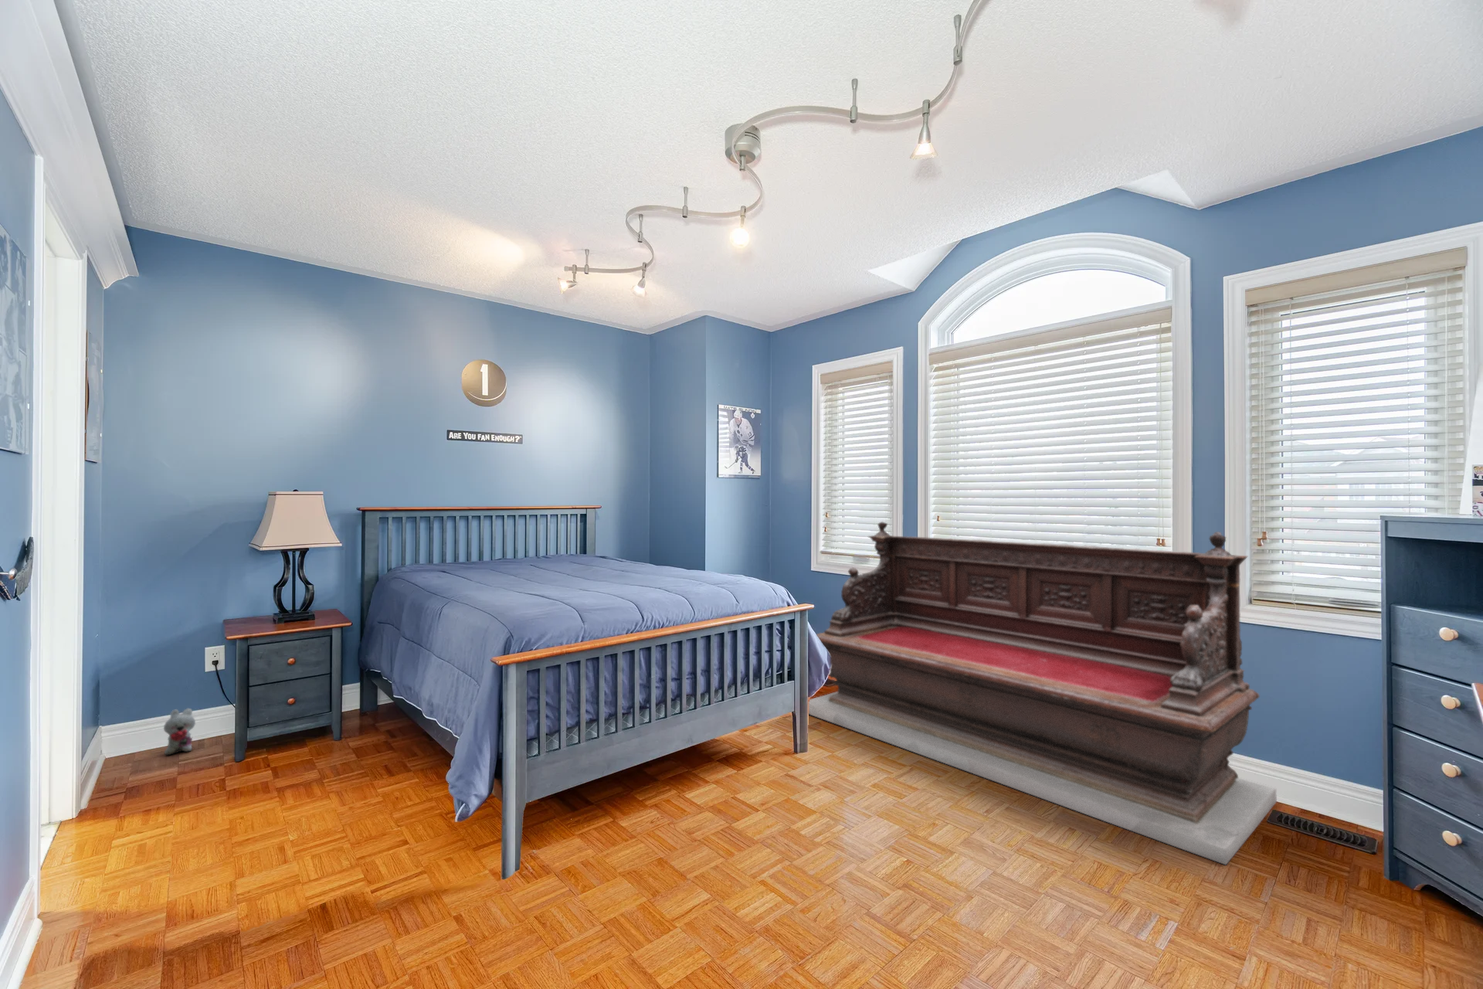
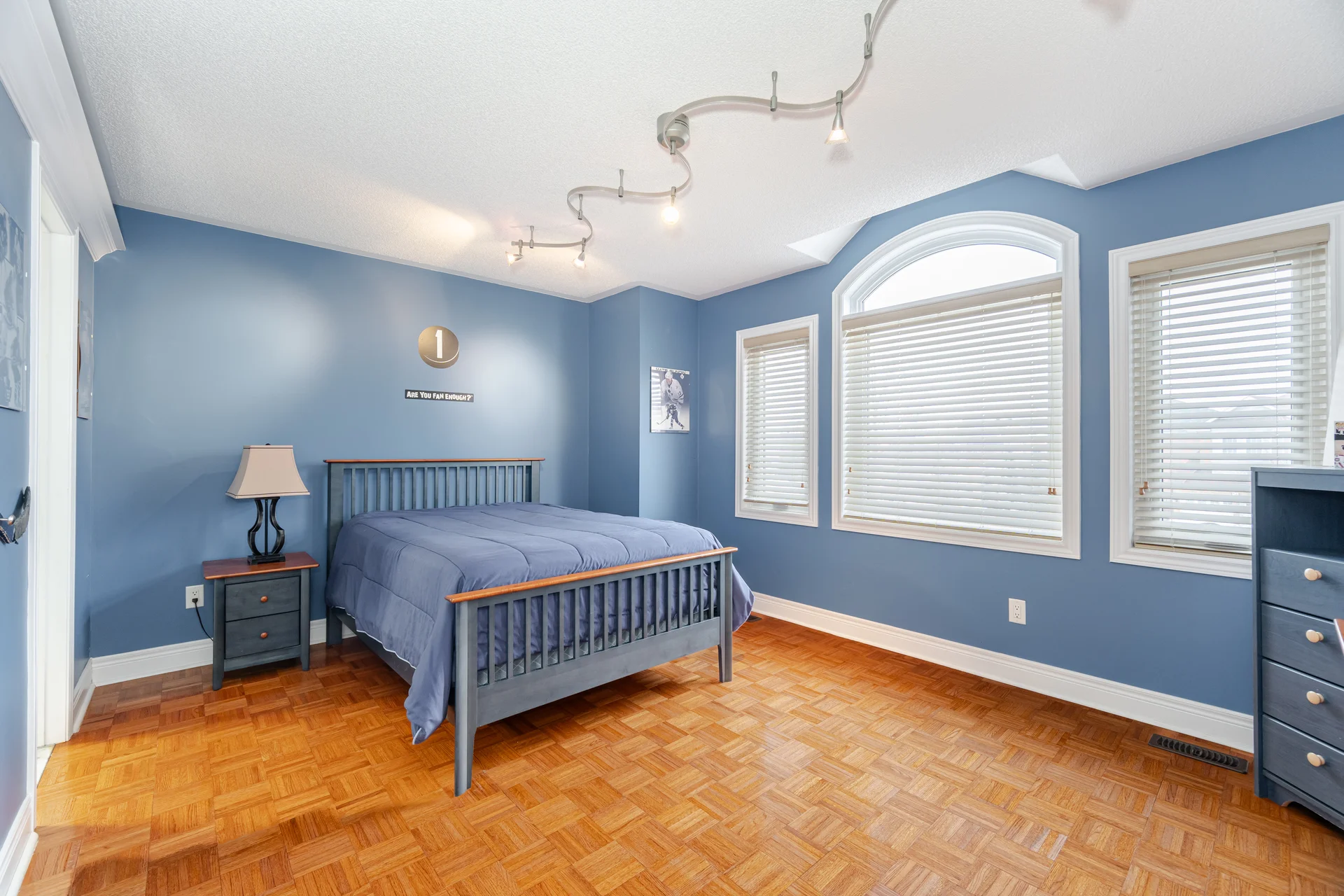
- plush toy [163,708,196,756]
- bench [808,521,1278,865]
